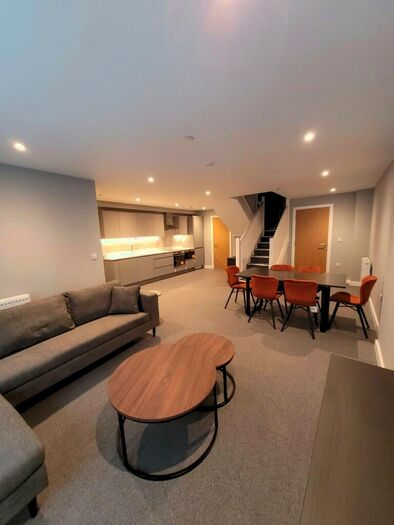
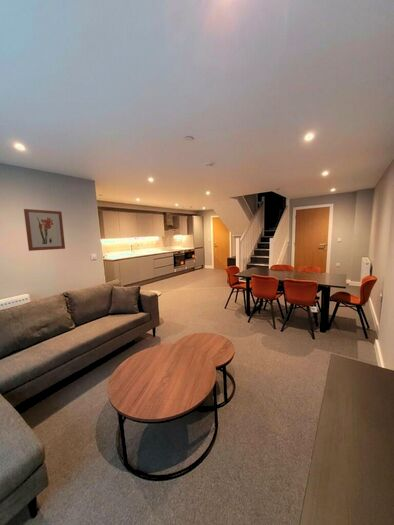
+ wall art [23,208,66,252]
